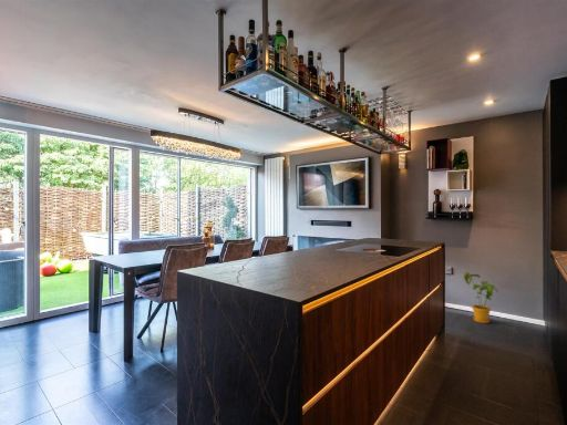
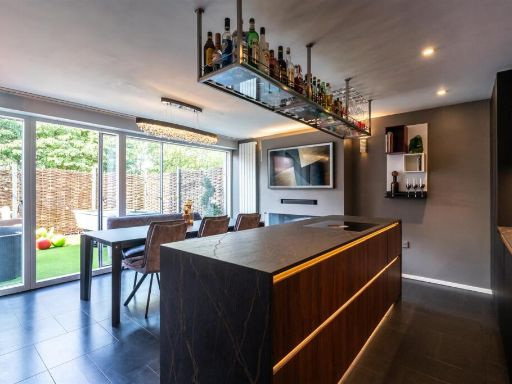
- house plant [462,271,499,324]
